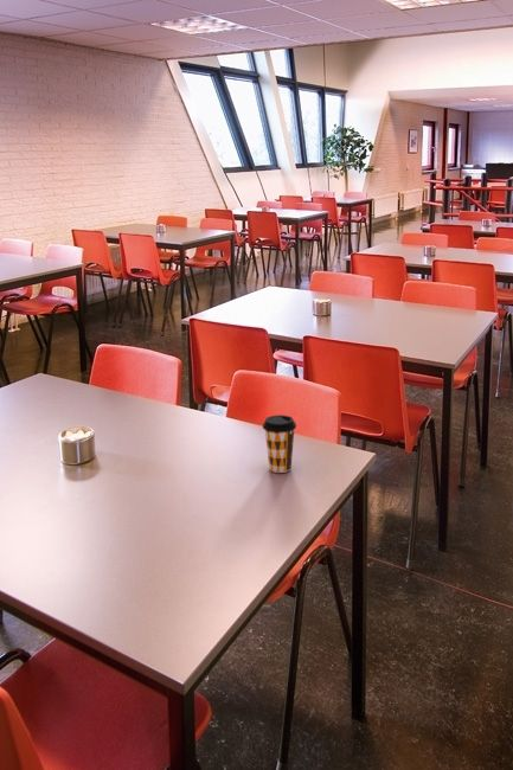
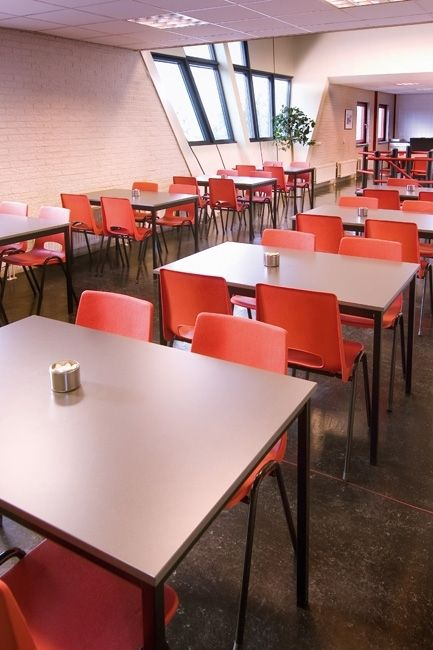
- coffee cup [262,413,297,474]
